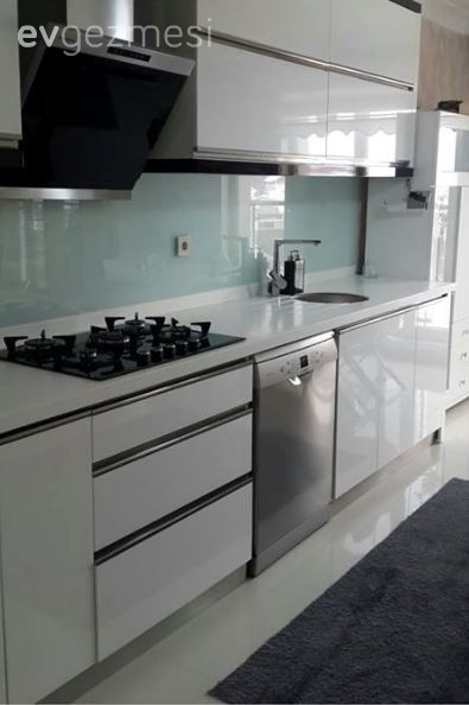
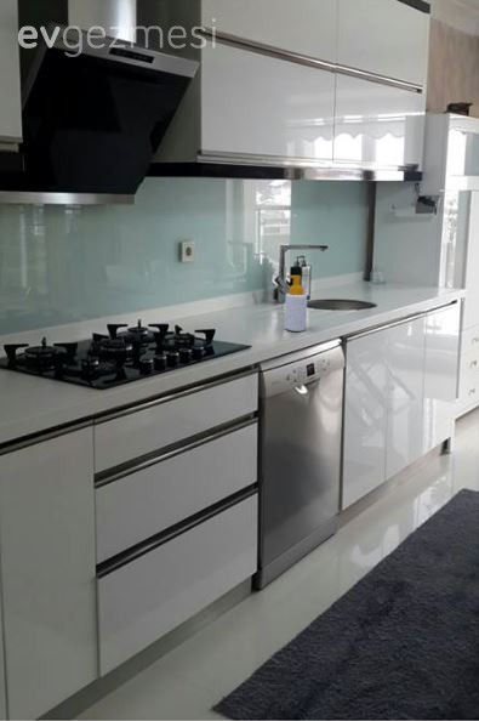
+ soap bottle [284,274,308,333]
